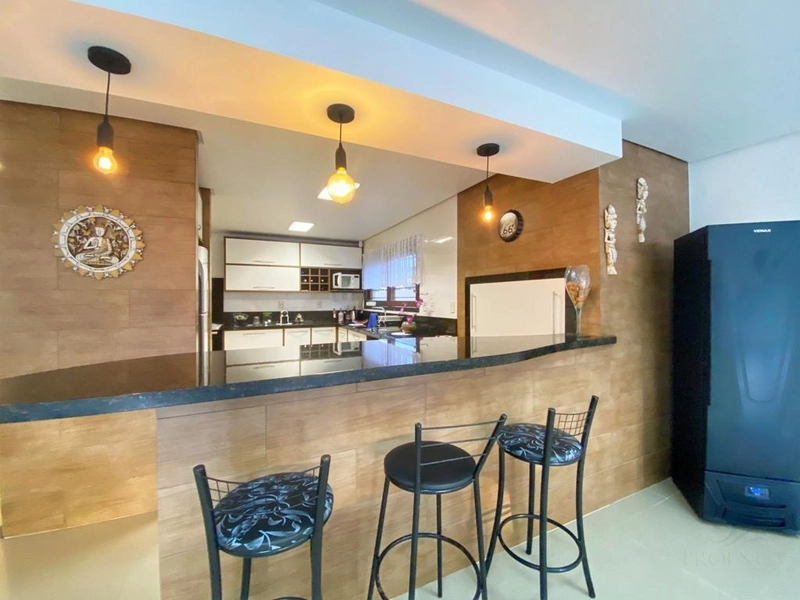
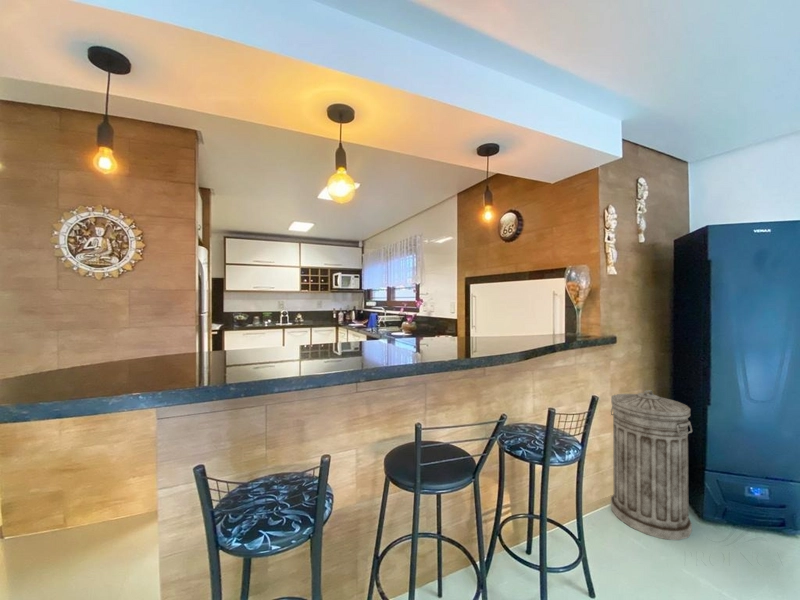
+ trash can [610,389,693,541]
